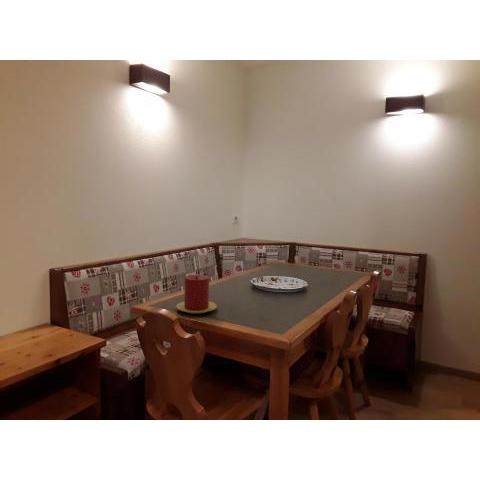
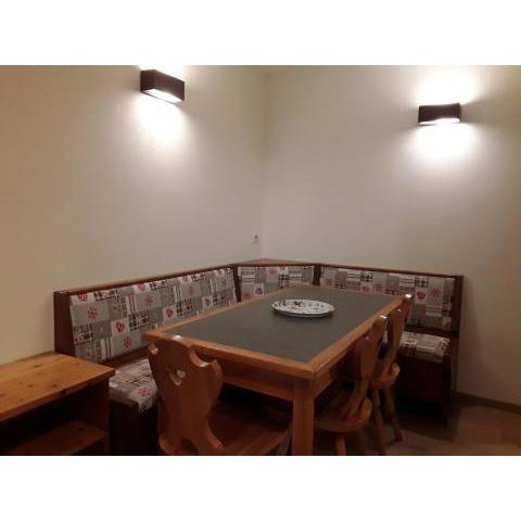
- candle [175,274,217,315]
